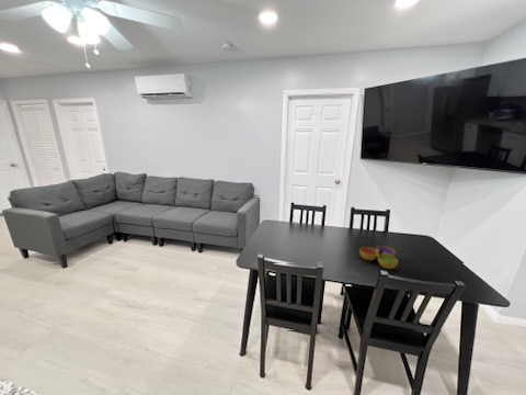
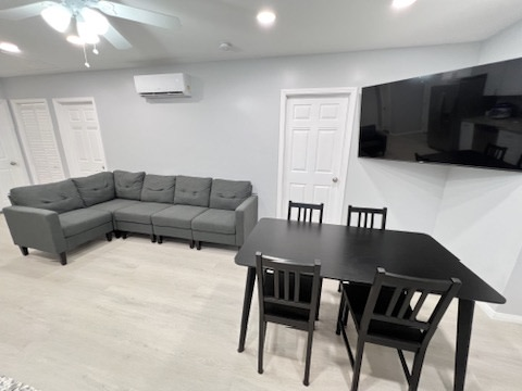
- decorative bowl [358,245,399,270]
